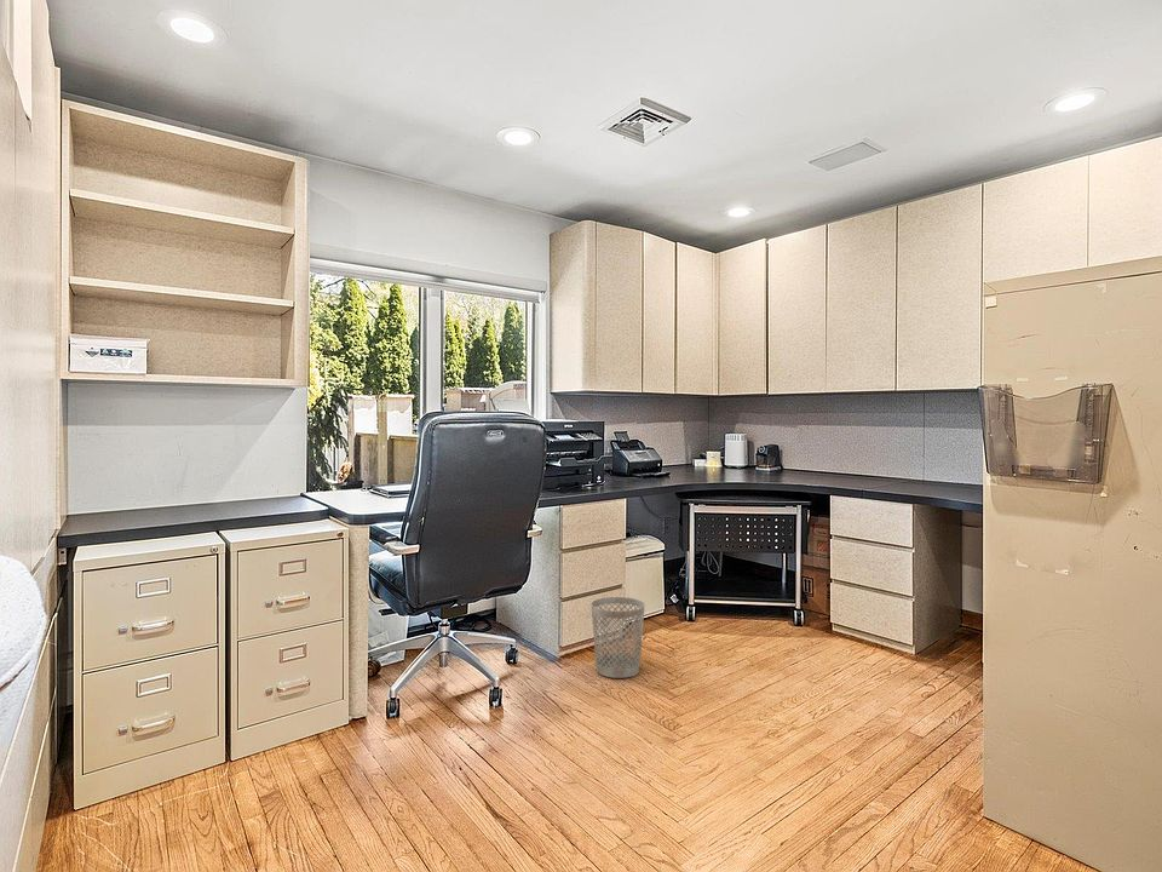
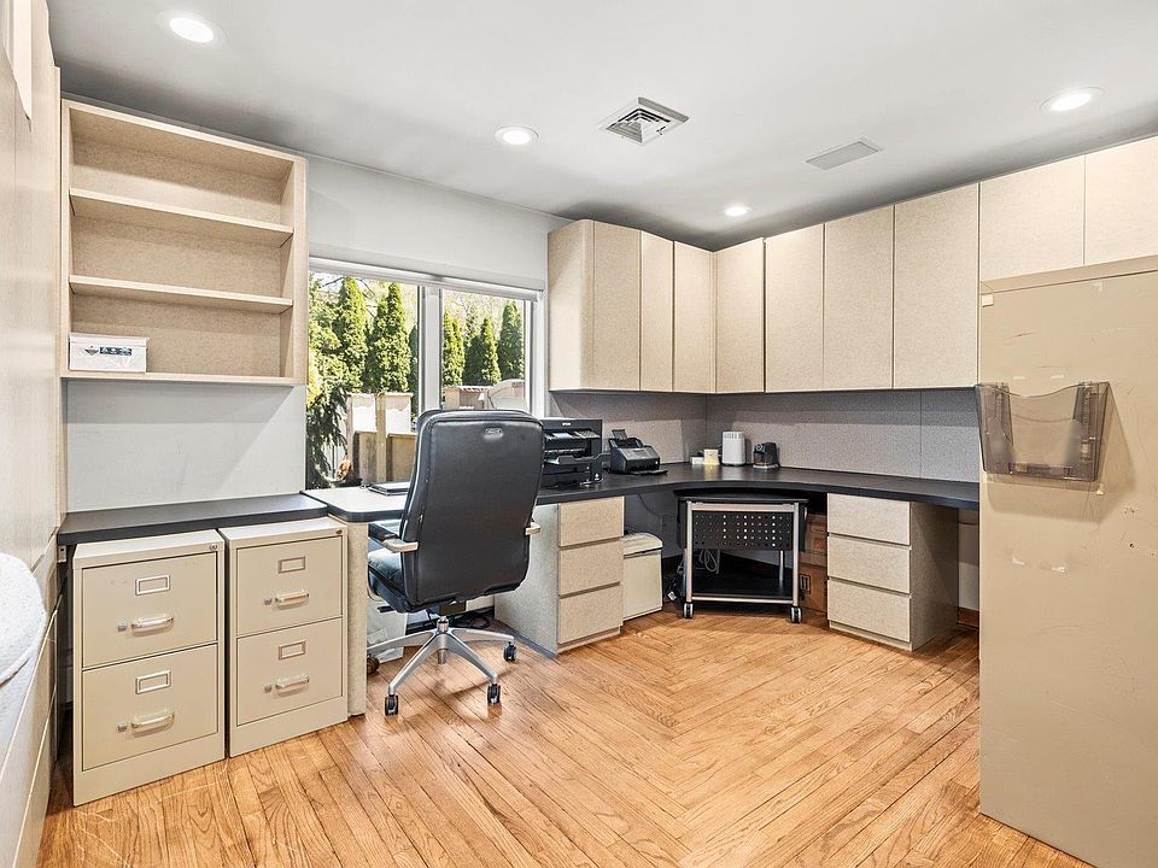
- wastebasket [589,596,646,679]
